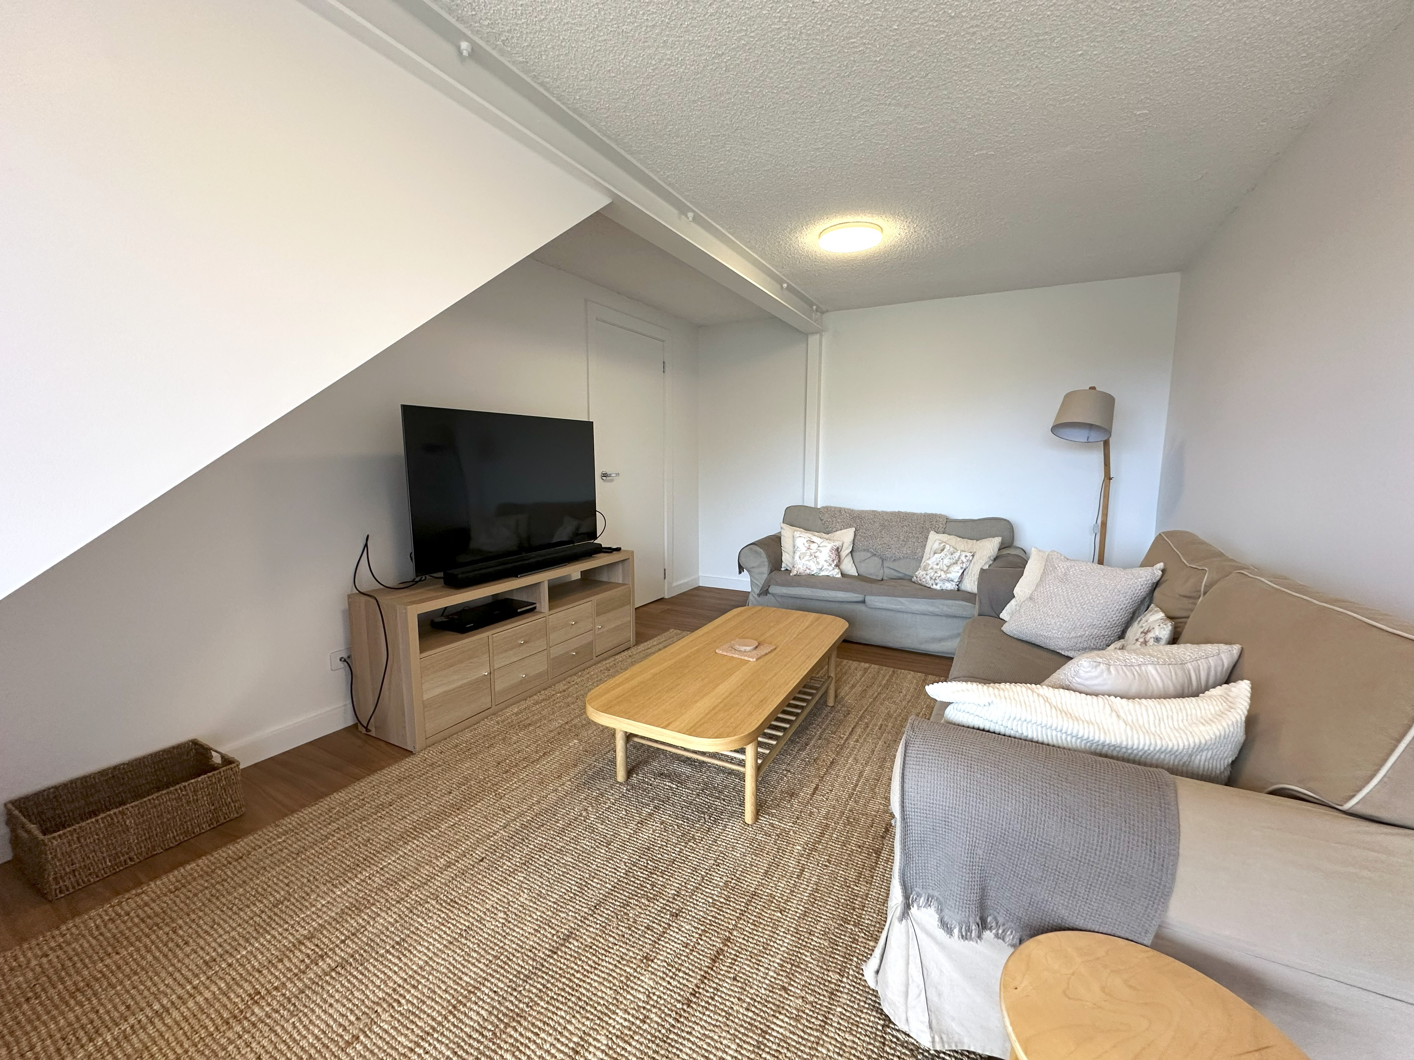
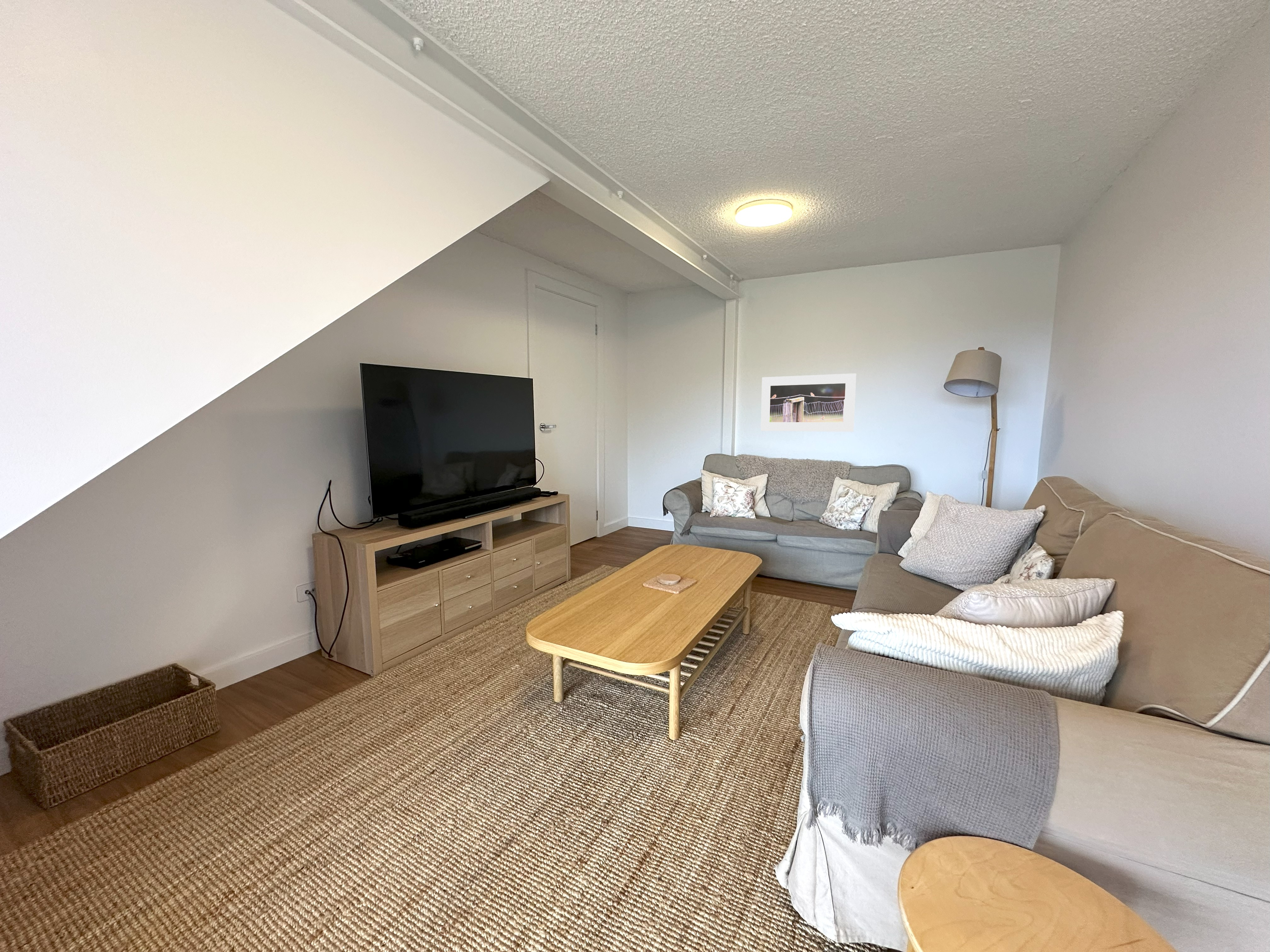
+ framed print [760,373,856,432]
